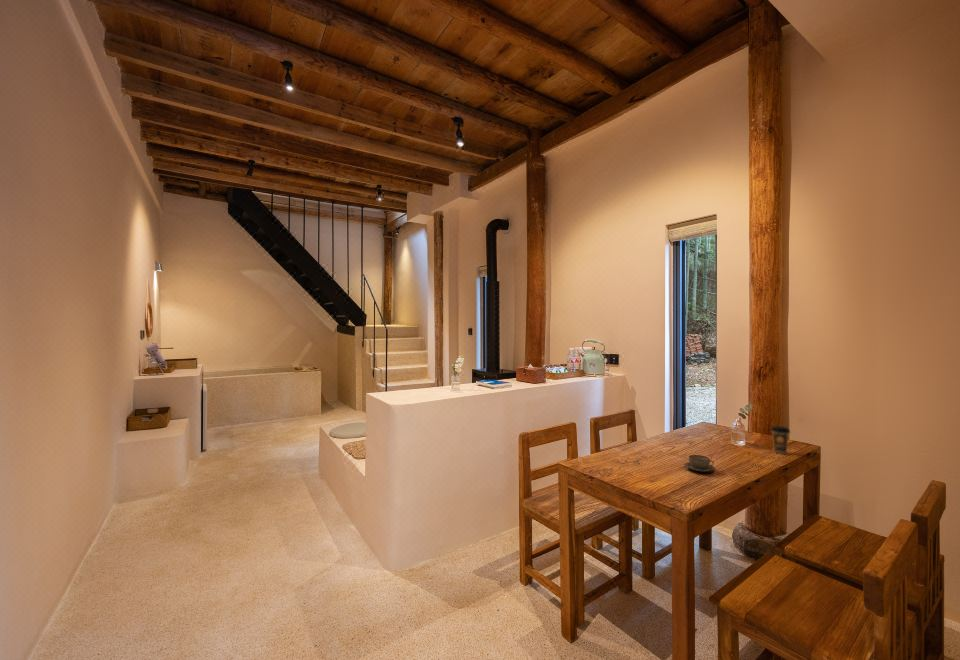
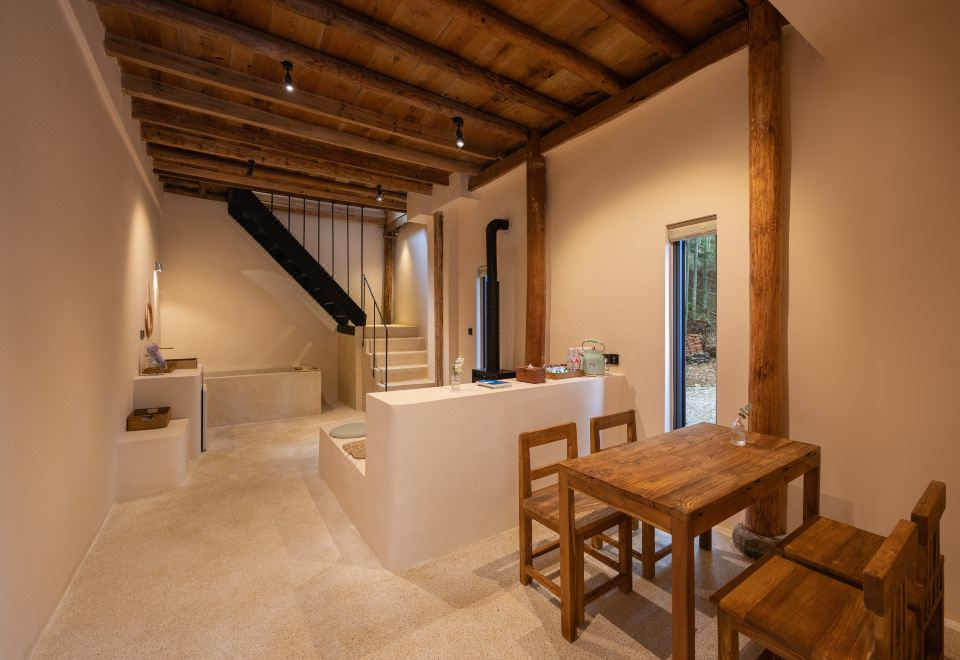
- teacup [683,454,716,473]
- coffee cup [770,425,791,455]
